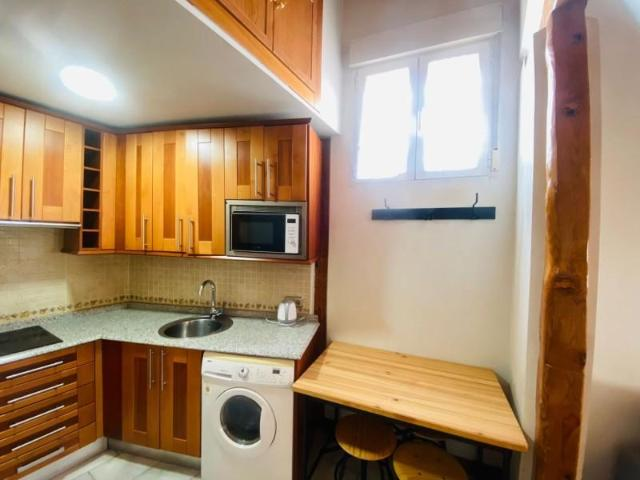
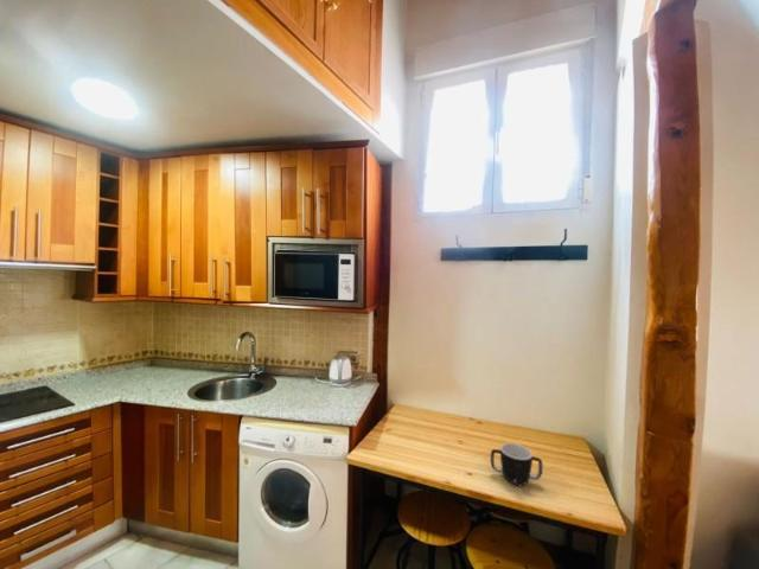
+ mug [490,442,543,488]
